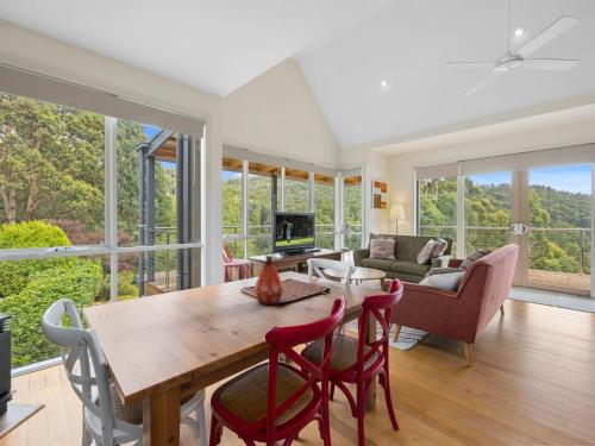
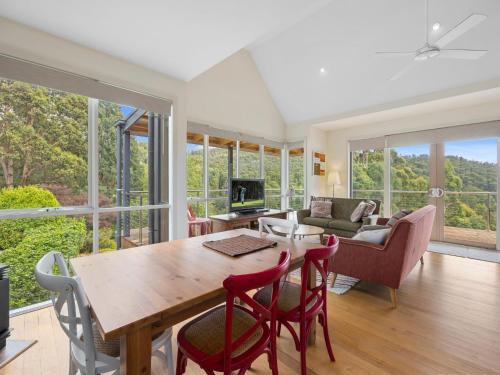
- bottle [252,255,286,306]
